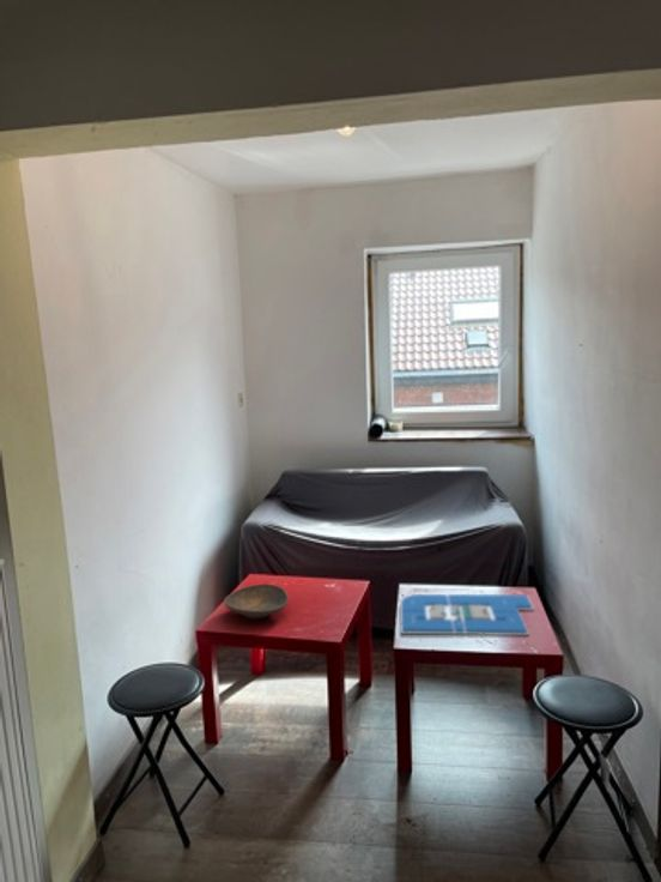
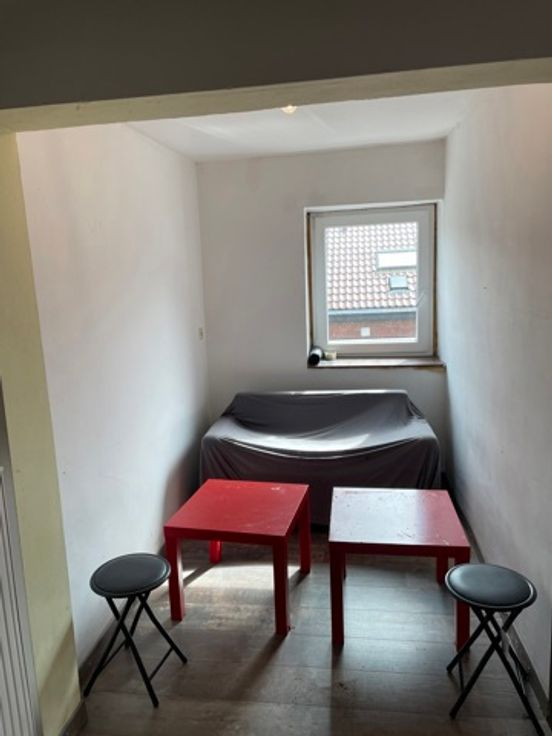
- decorative bowl [223,582,290,620]
- board game [399,593,535,636]
